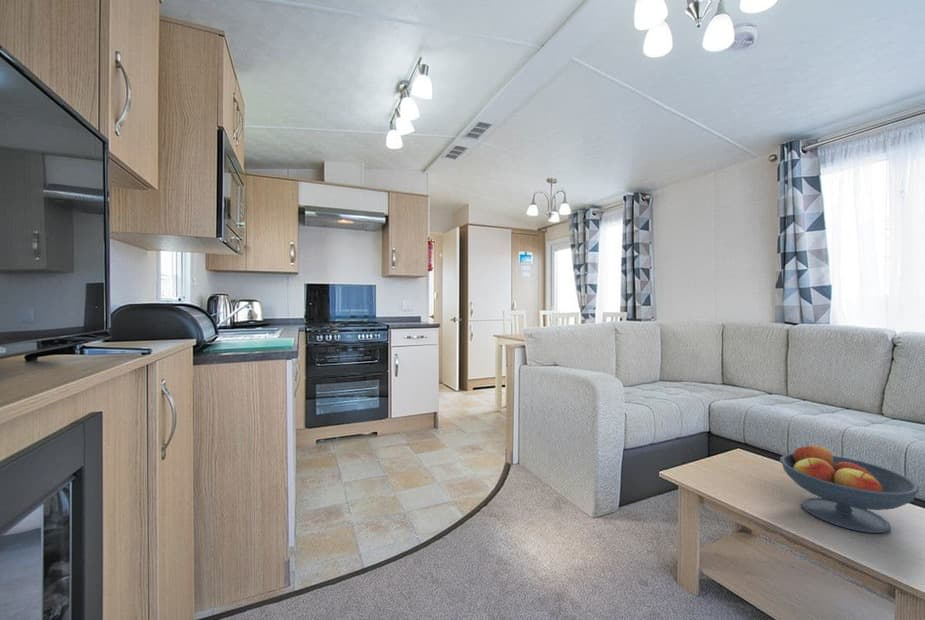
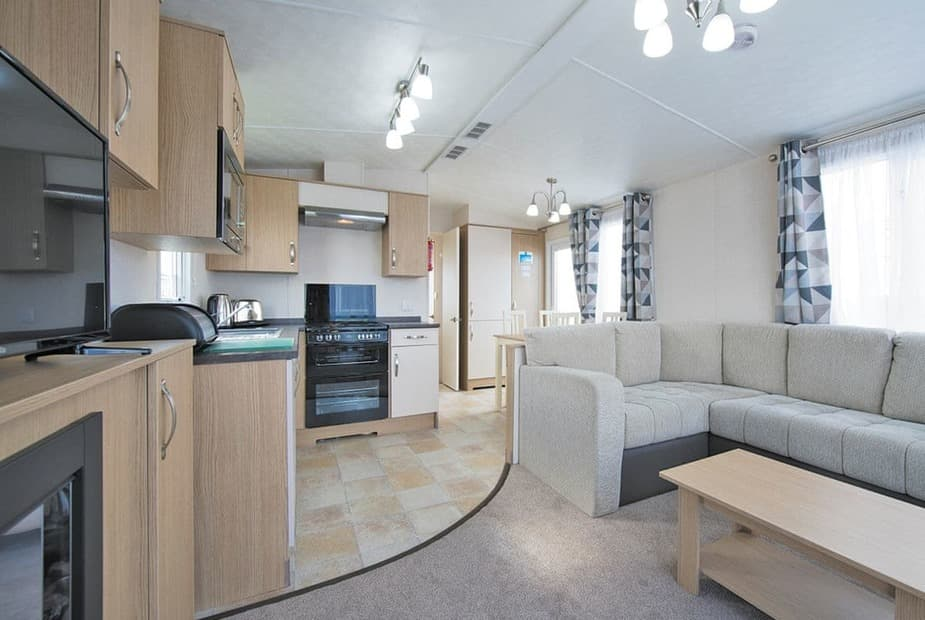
- fruit bowl [779,441,920,534]
